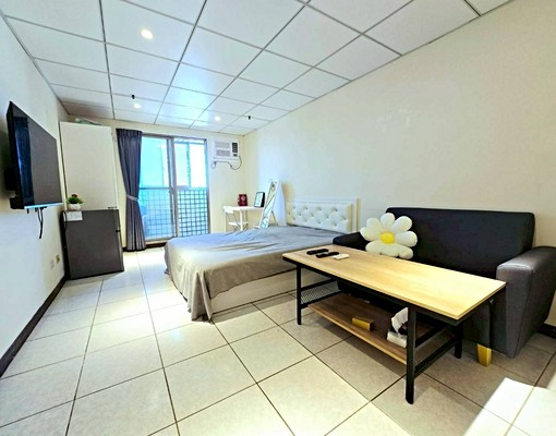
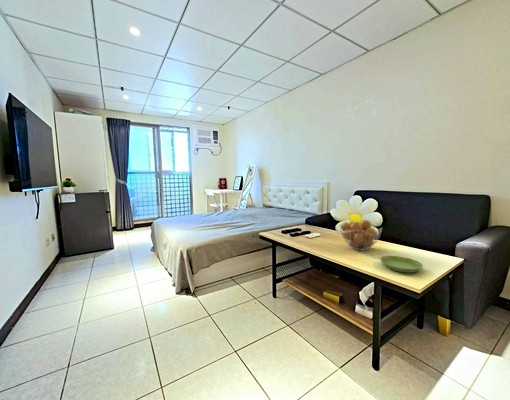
+ fruit basket [339,219,383,252]
+ saucer [379,255,424,274]
